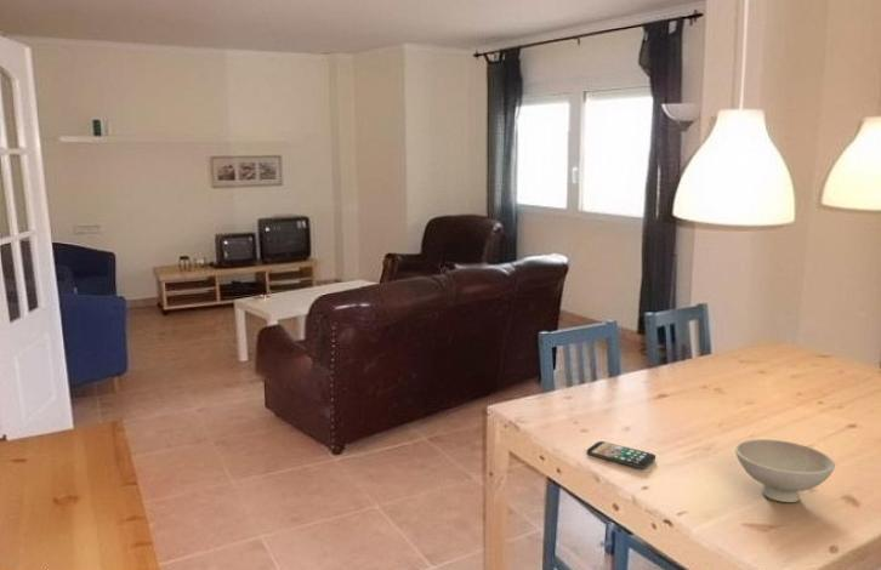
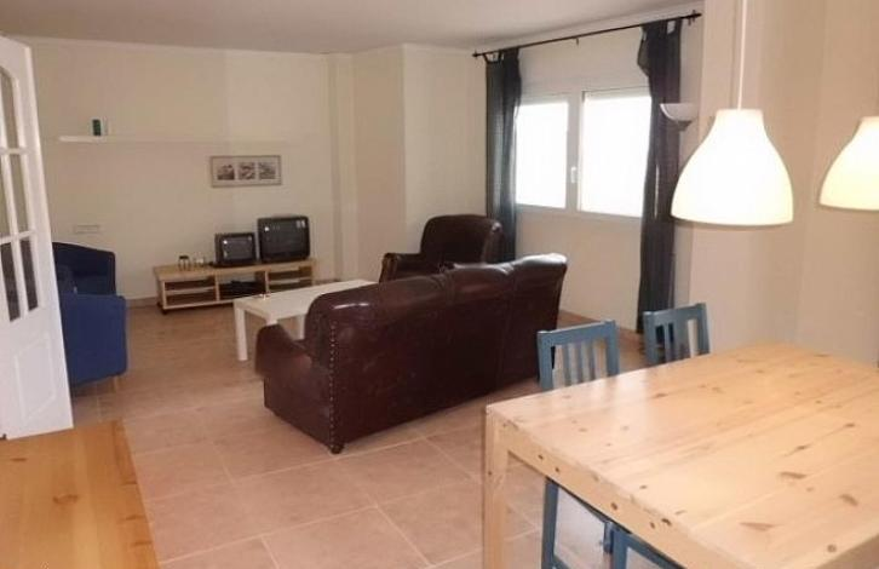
- smartphone [586,440,657,469]
- bowl [734,438,836,503]
